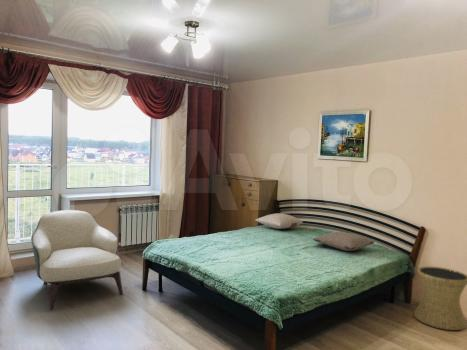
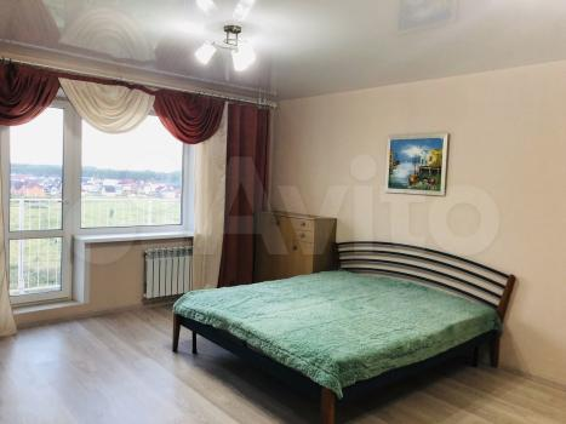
- side table [413,266,467,331]
- pillow [312,231,375,252]
- pillow [255,212,304,230]
- armchair [30,209,124,311]
